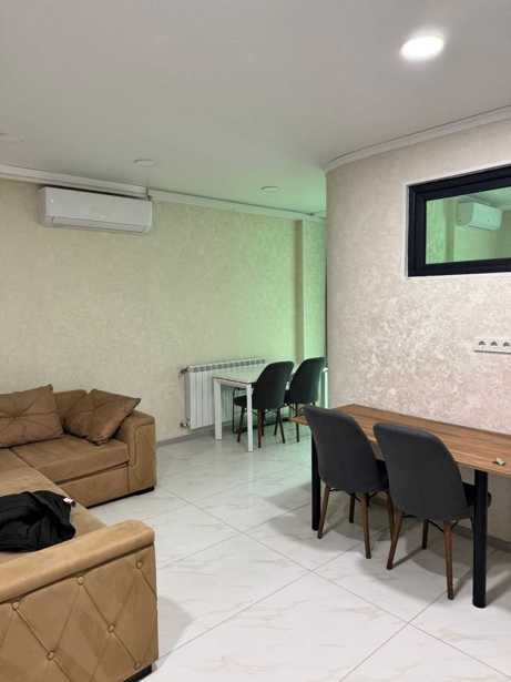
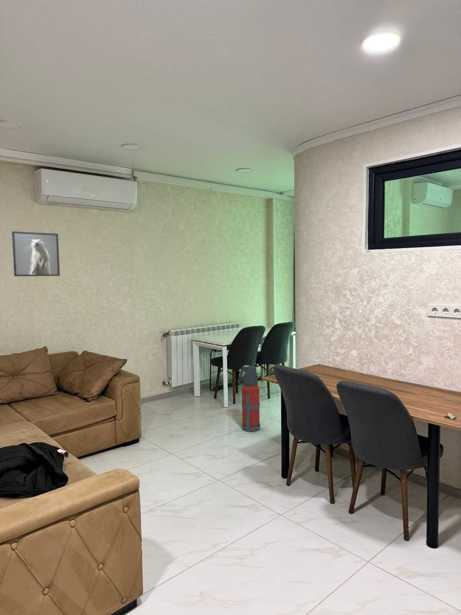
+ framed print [11,230,61,277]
+ fire extinguisher [237,364,261,432]
